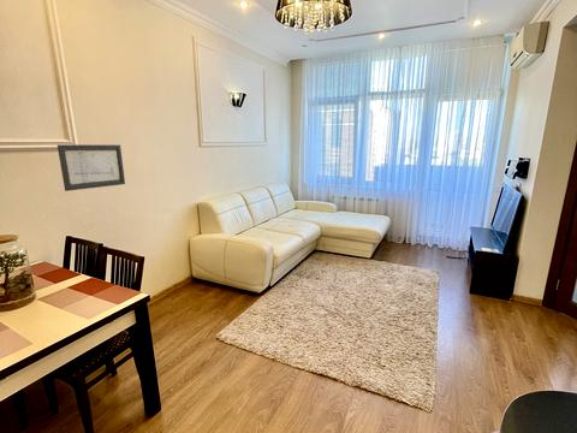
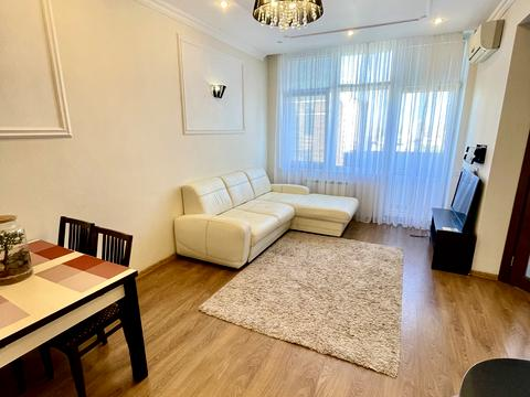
- wall art [56,143,126,192]
